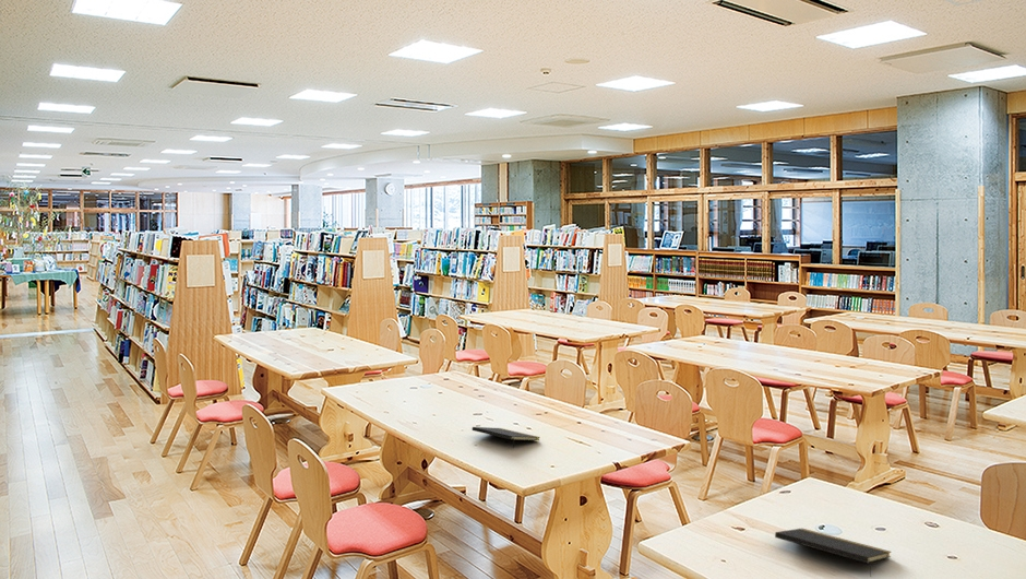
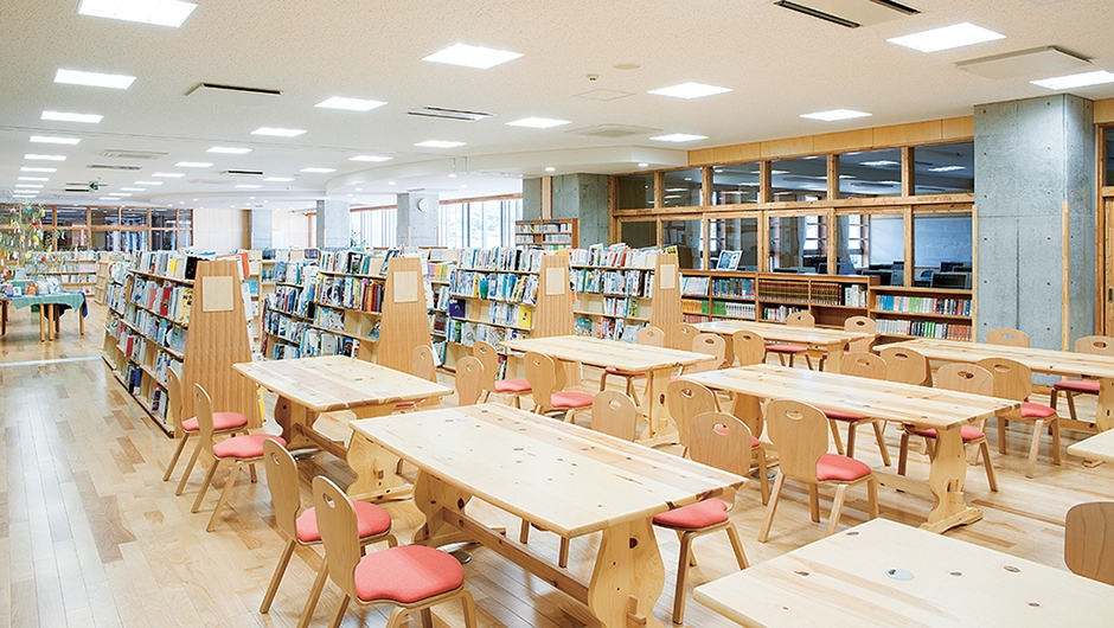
- notepad [774,528,892,578]
- notepad [472,426,541,449]
